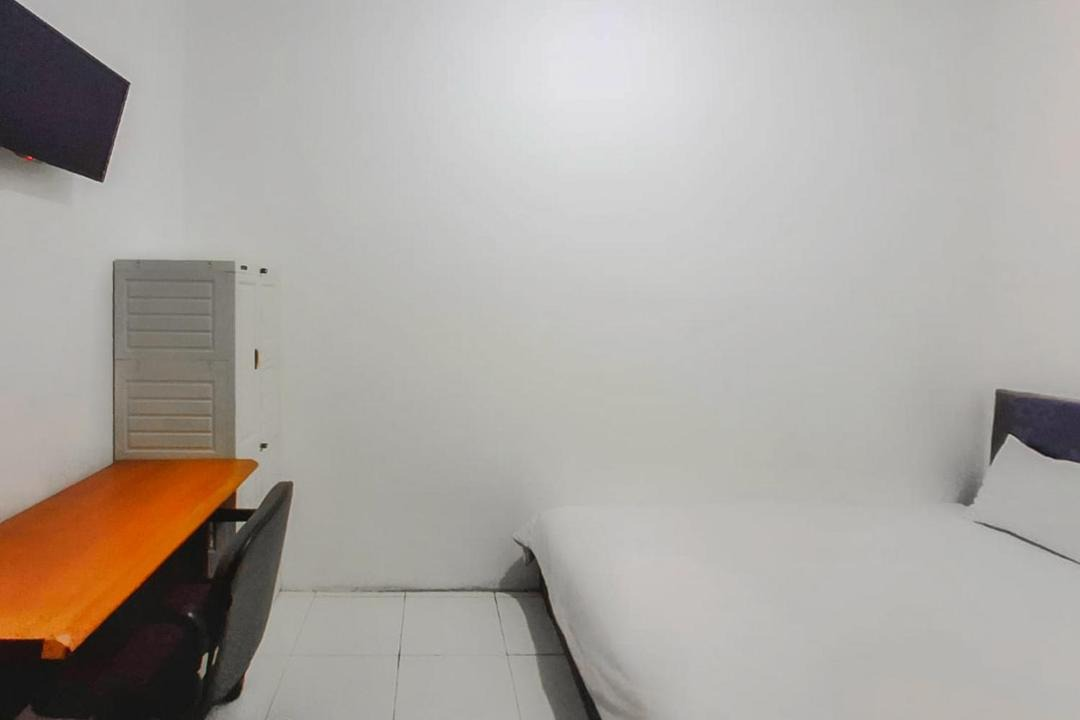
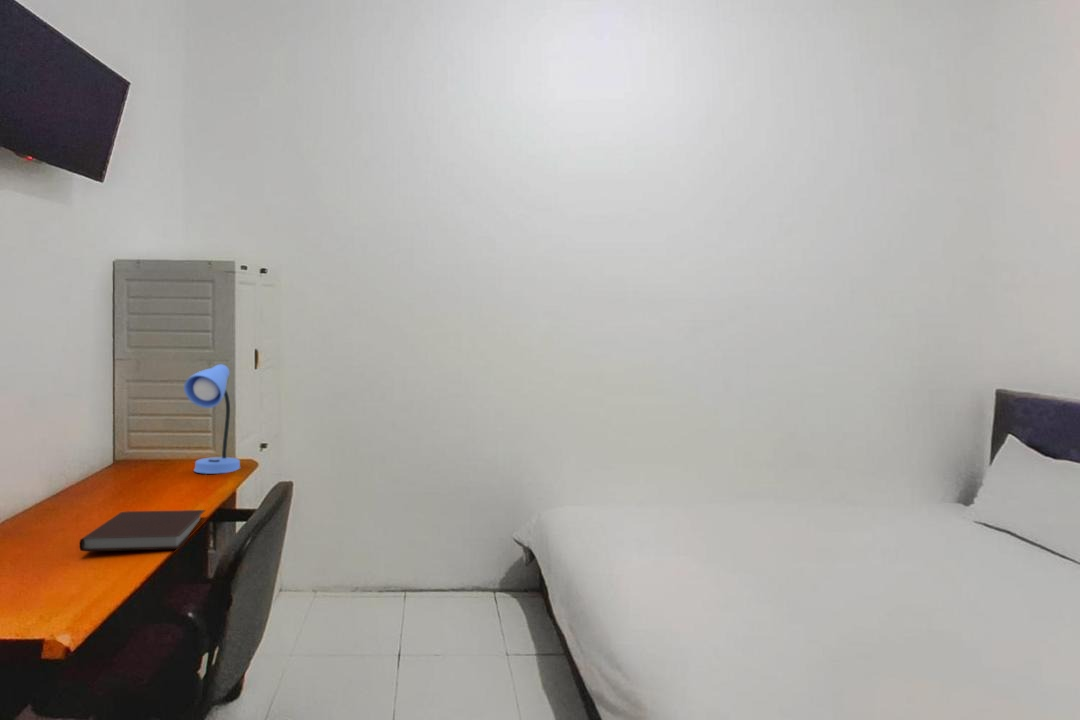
+ desk lamp [183,363,241,475]
+ notebook [79,509,206,552]
